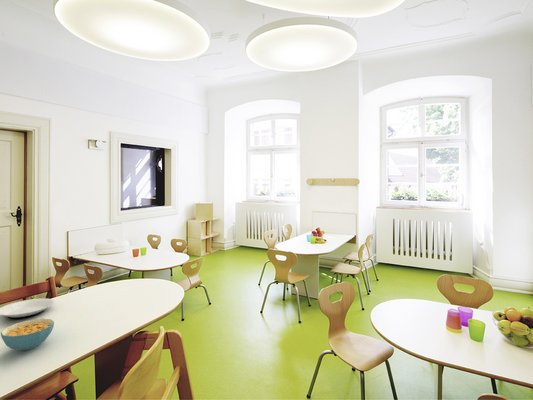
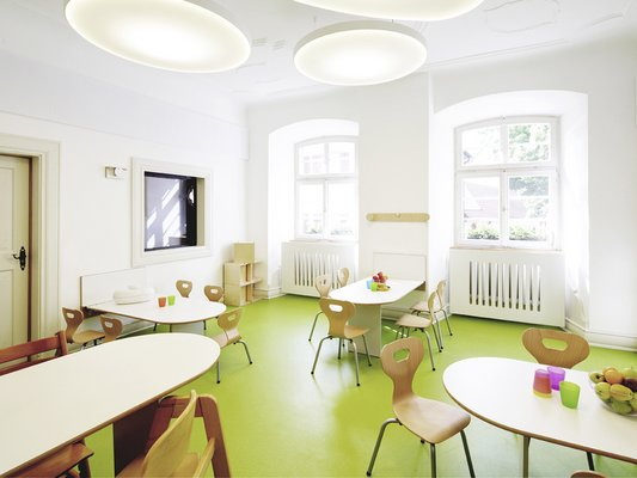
- plate [0,298,55,320]
- cereal bowl [0,318,55,351]
